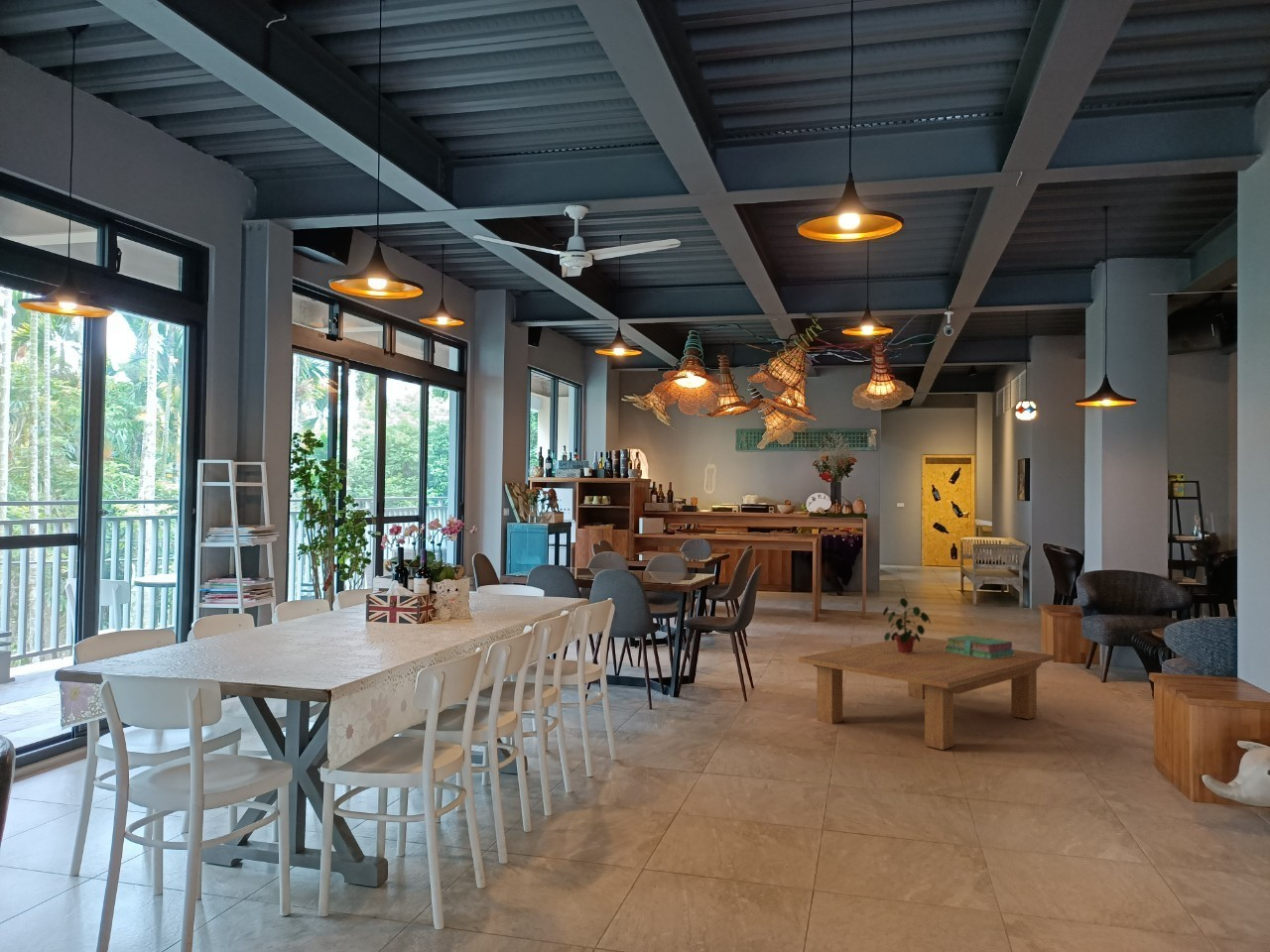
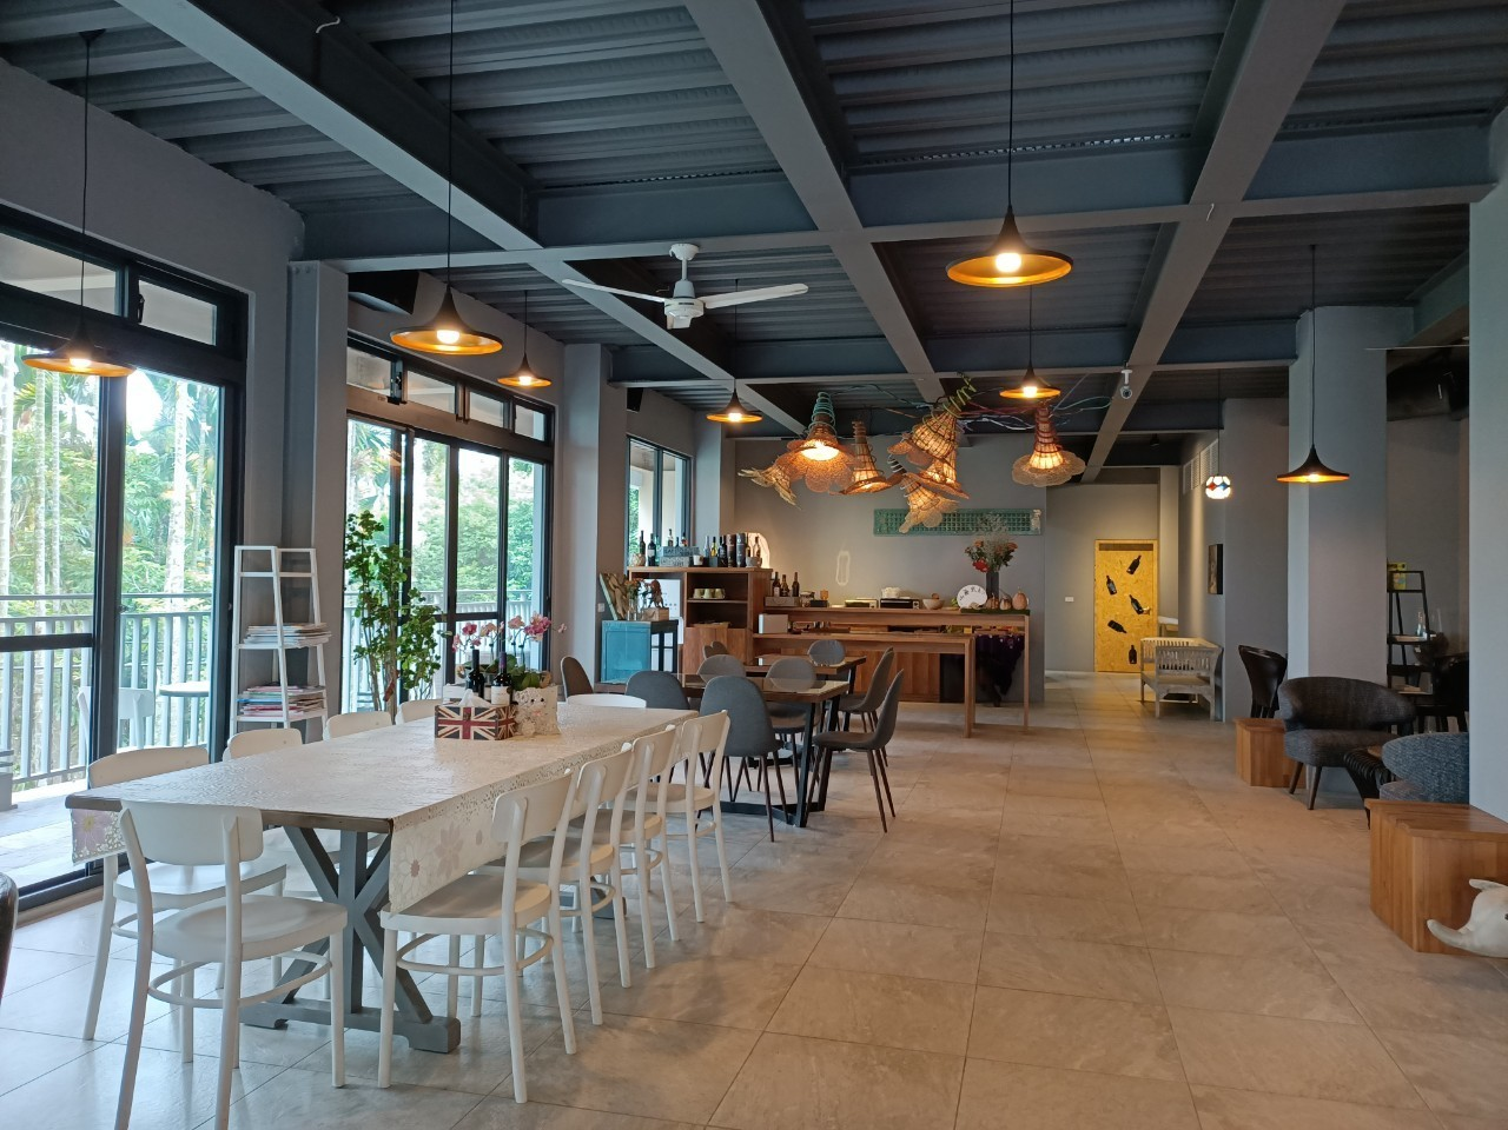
- potted plant [882,597,932,654]
- stack of books [945,634,1014,659]
- coffee table [798,636,1056,751]
